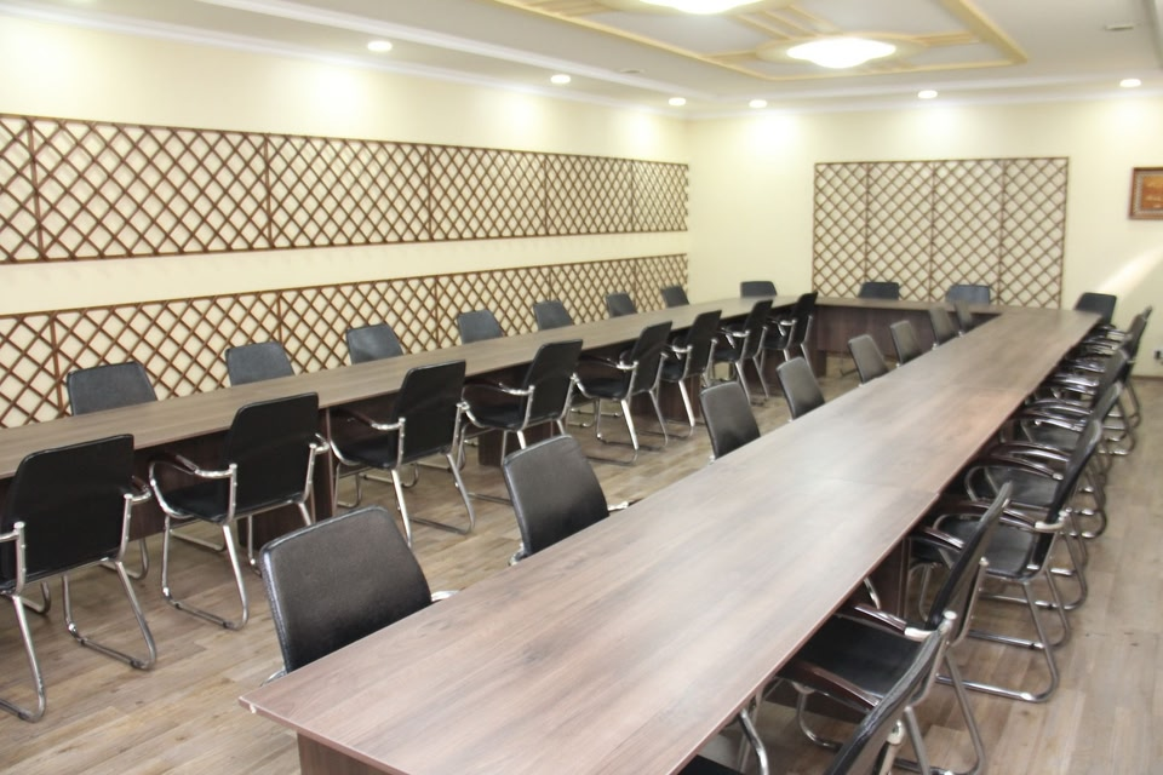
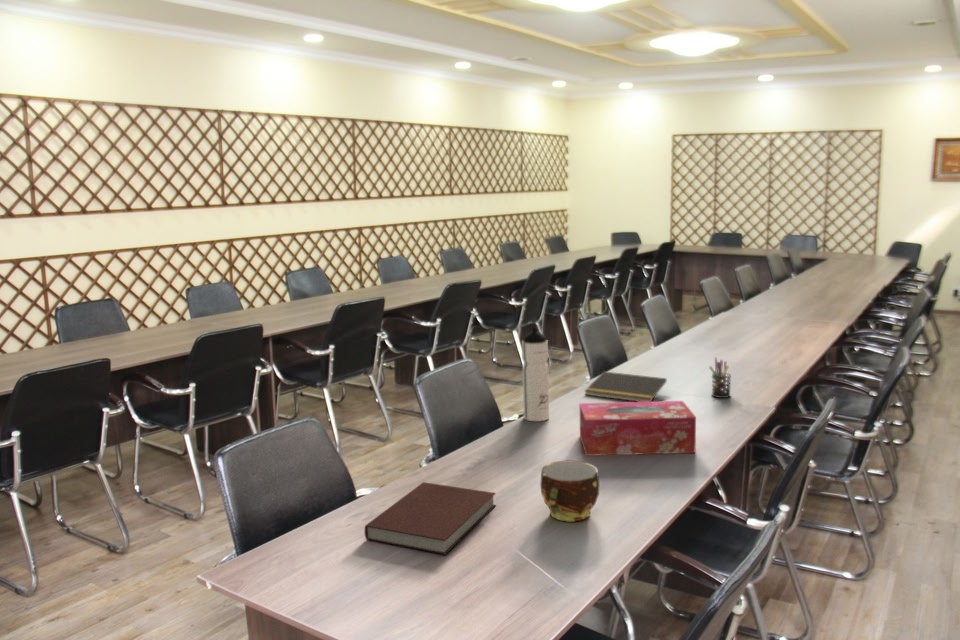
+ water bottle [521,328,550,422]
+ tissue box [579,400,697,457]
+ notebook [364,481,497,556]
+ notepad [583,371,667,402]
+ cup [539,460,600,523]
+ pen holder [708,357,732,399]
